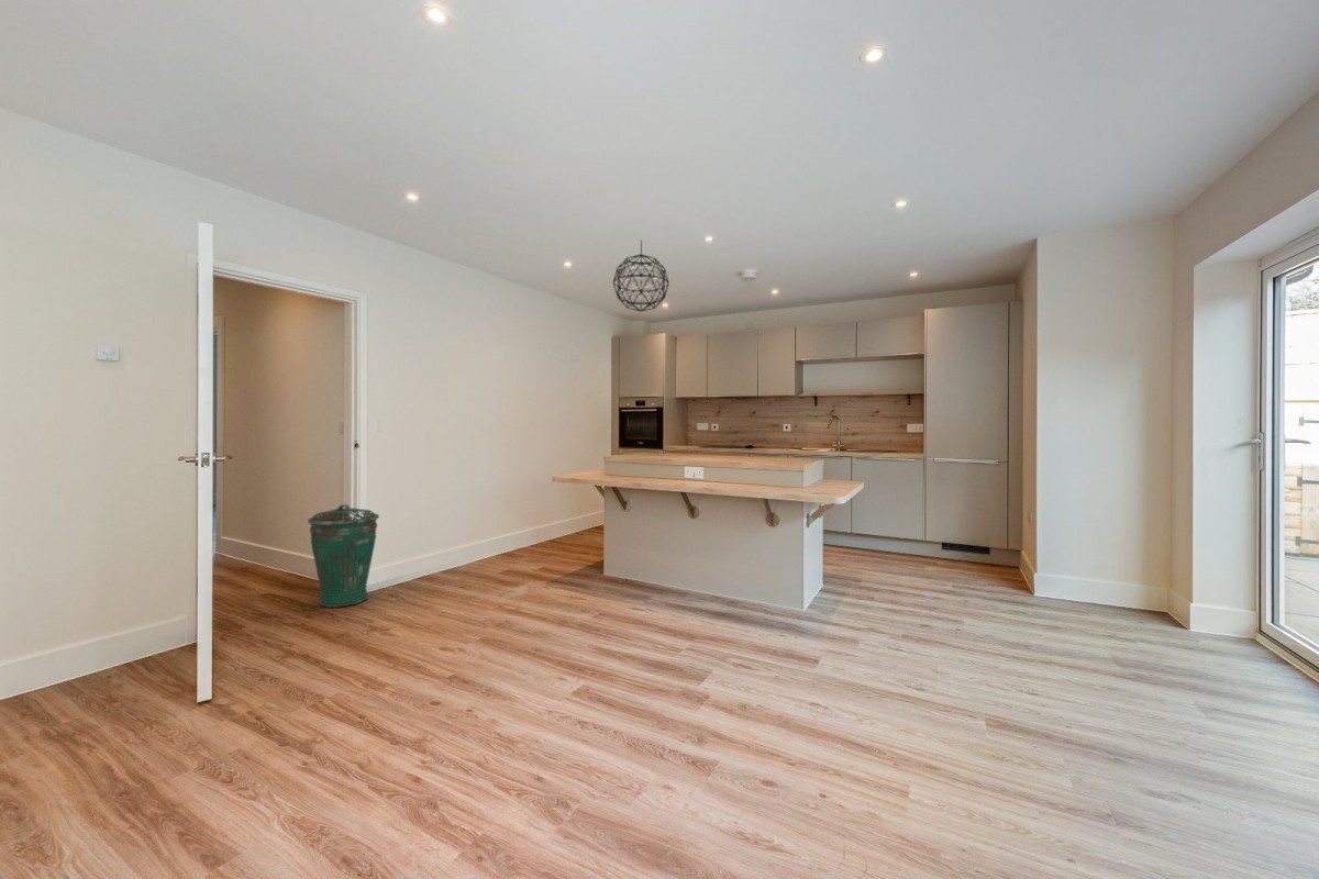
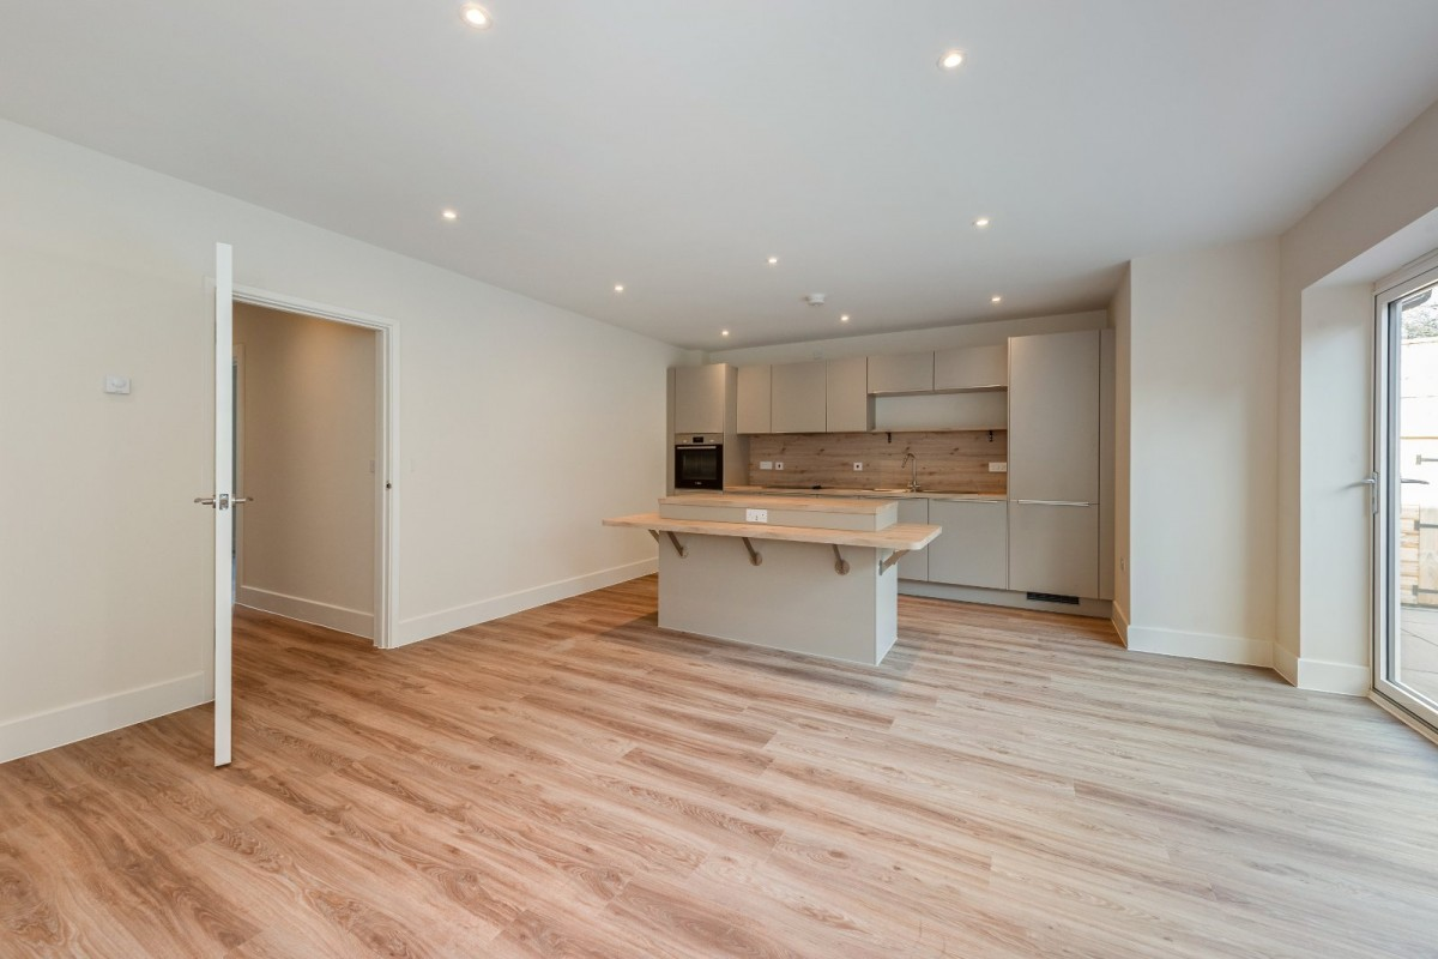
- pendant light [612,240,670,312]
- trash can [307,503,380,609]
